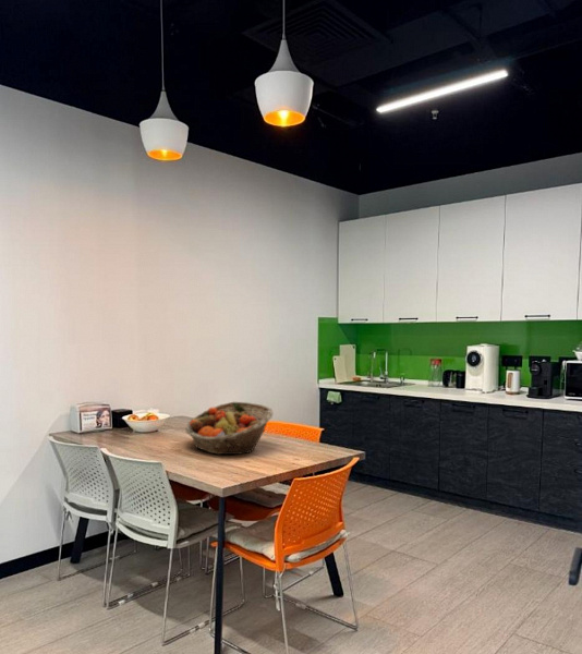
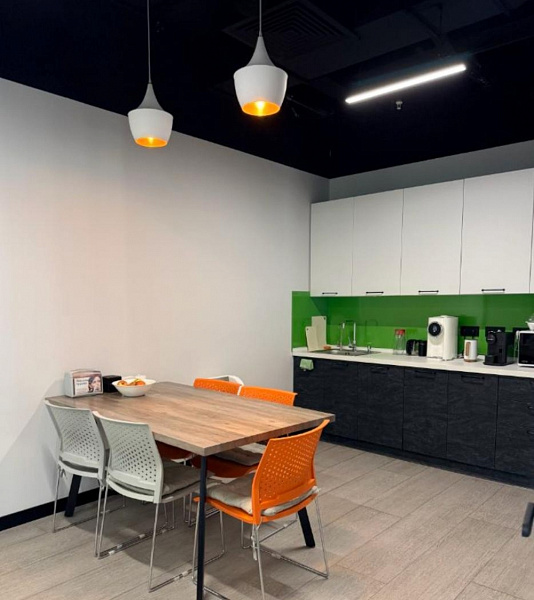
- fruit basket [184,401,275,456]
